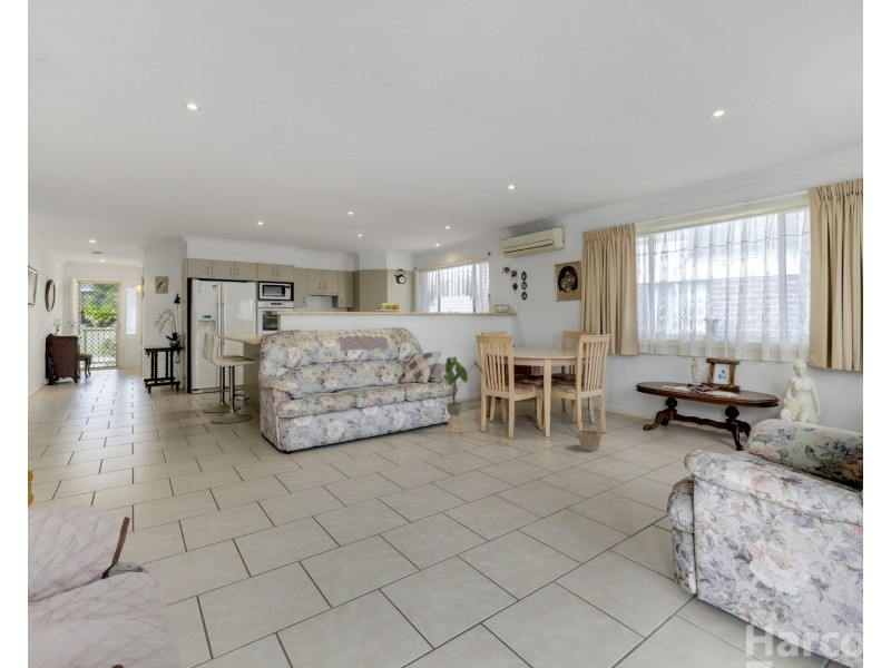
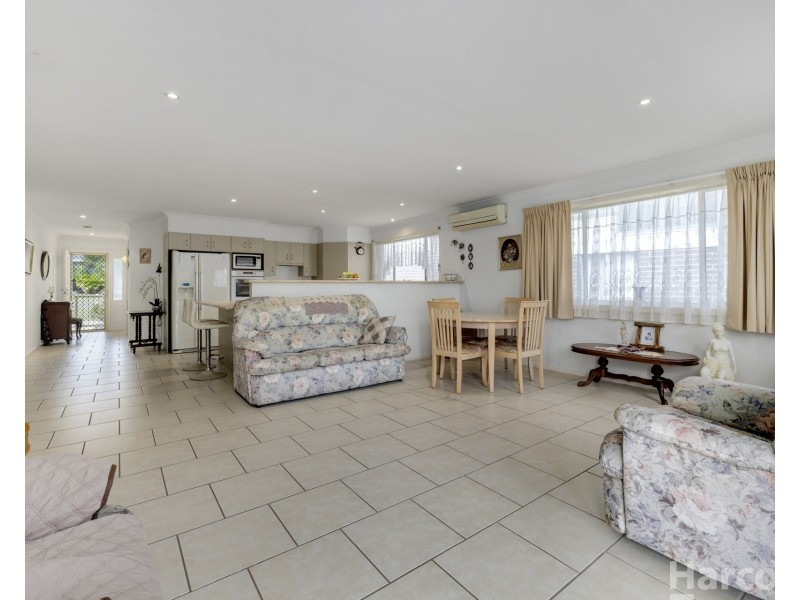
- basket [577,412,604,452]
- house plant [437,355,486,435]
